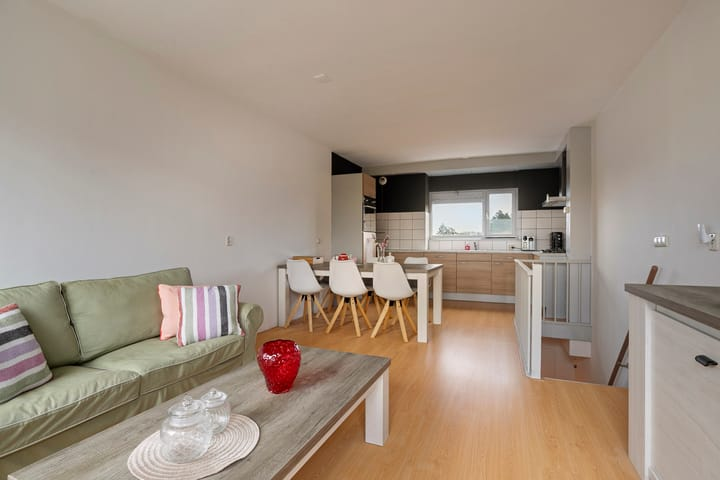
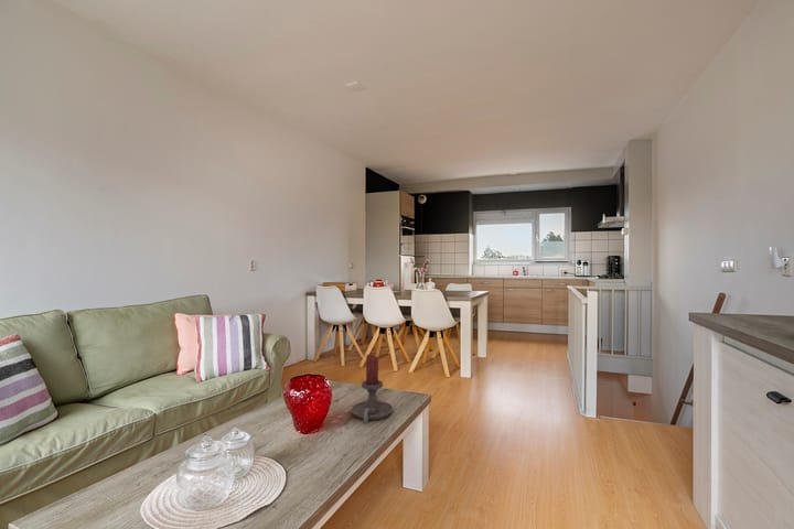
+ candle holder [350,354,395,423]
